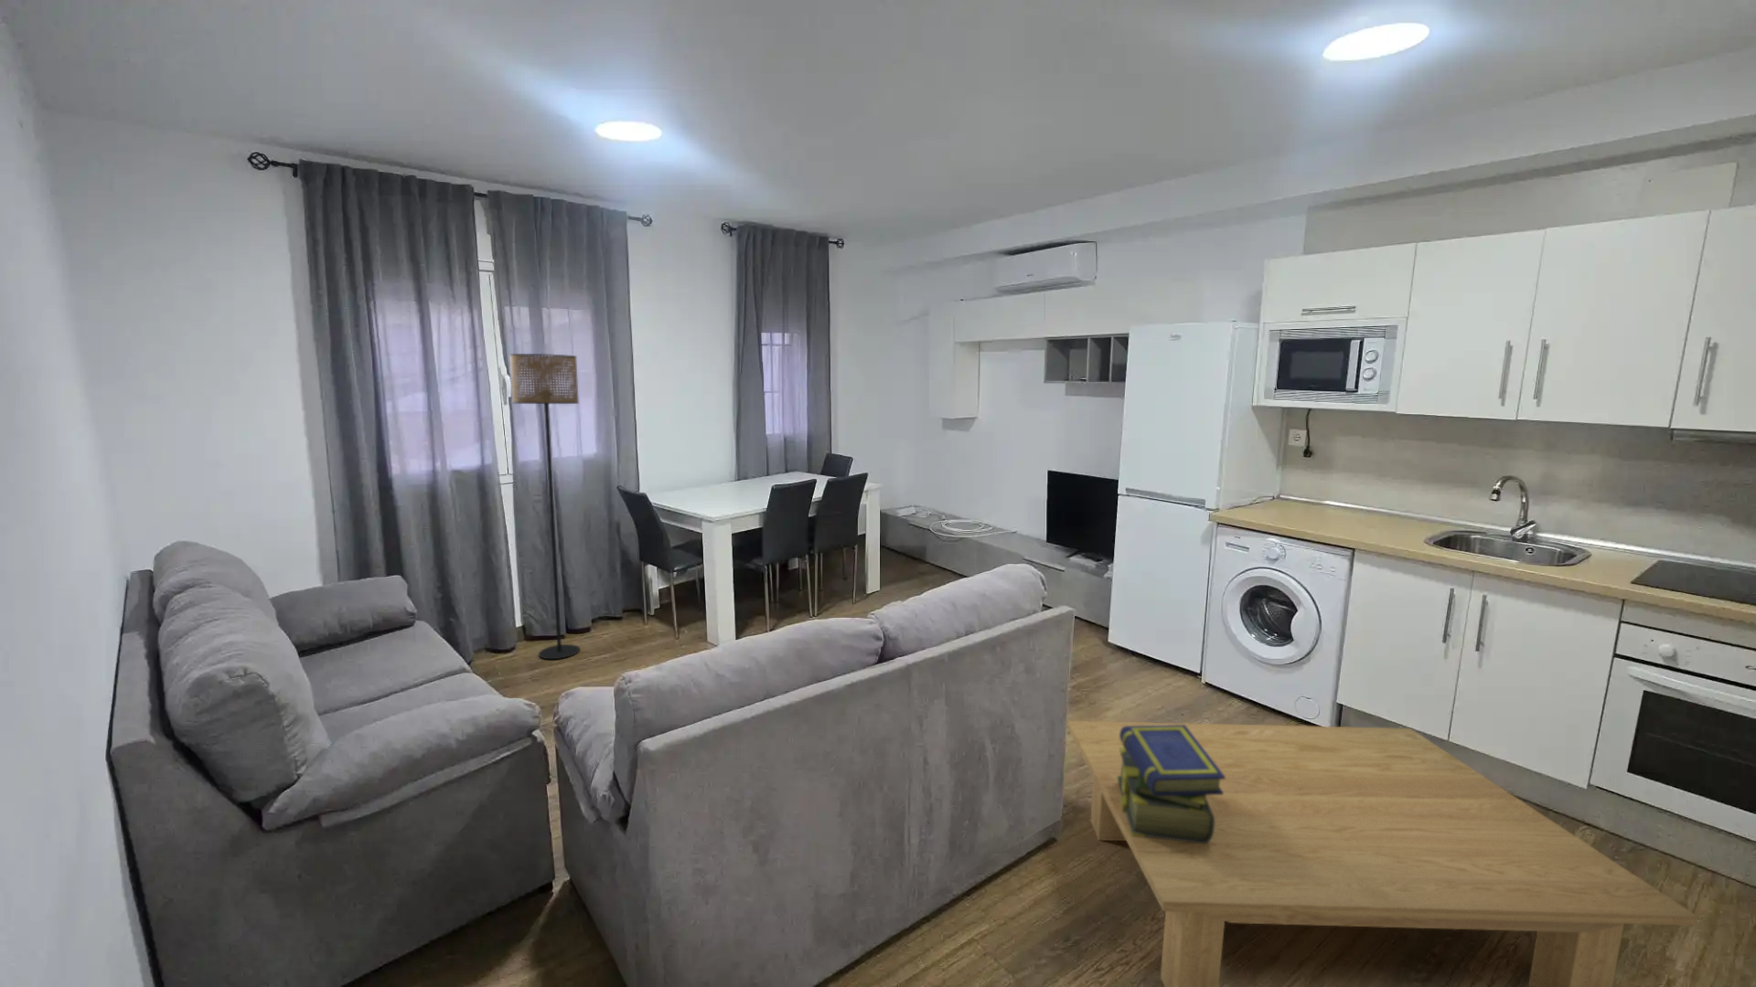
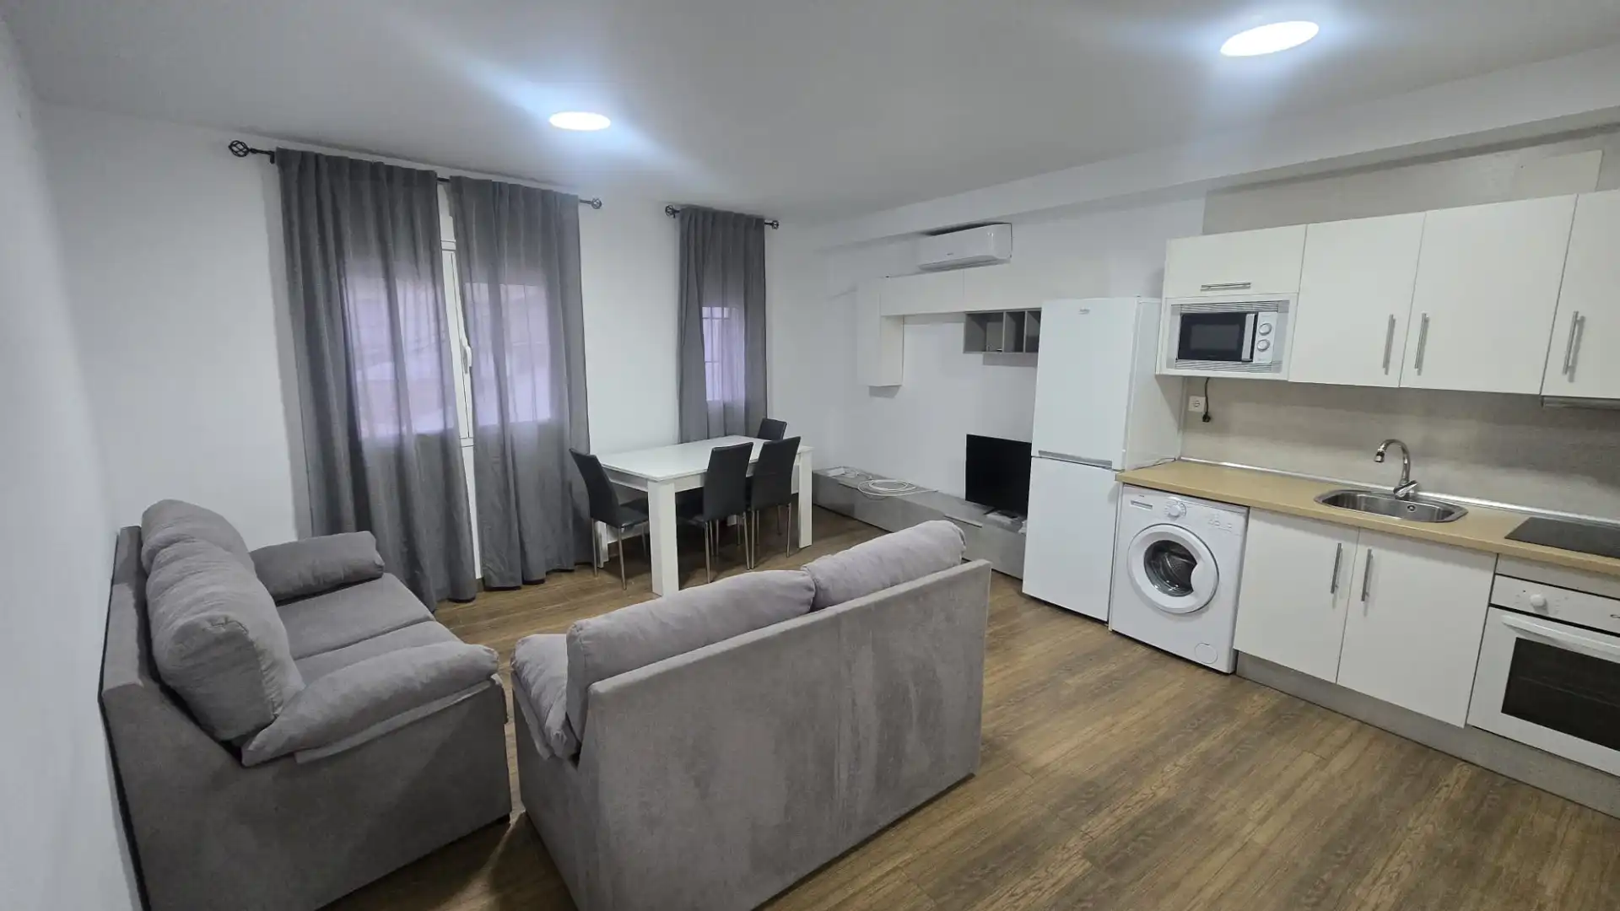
- stack of books [1117,724,1224,844]
- floor lamp [509,353,581,660]
- coffee table [1066,721,1697,987]
